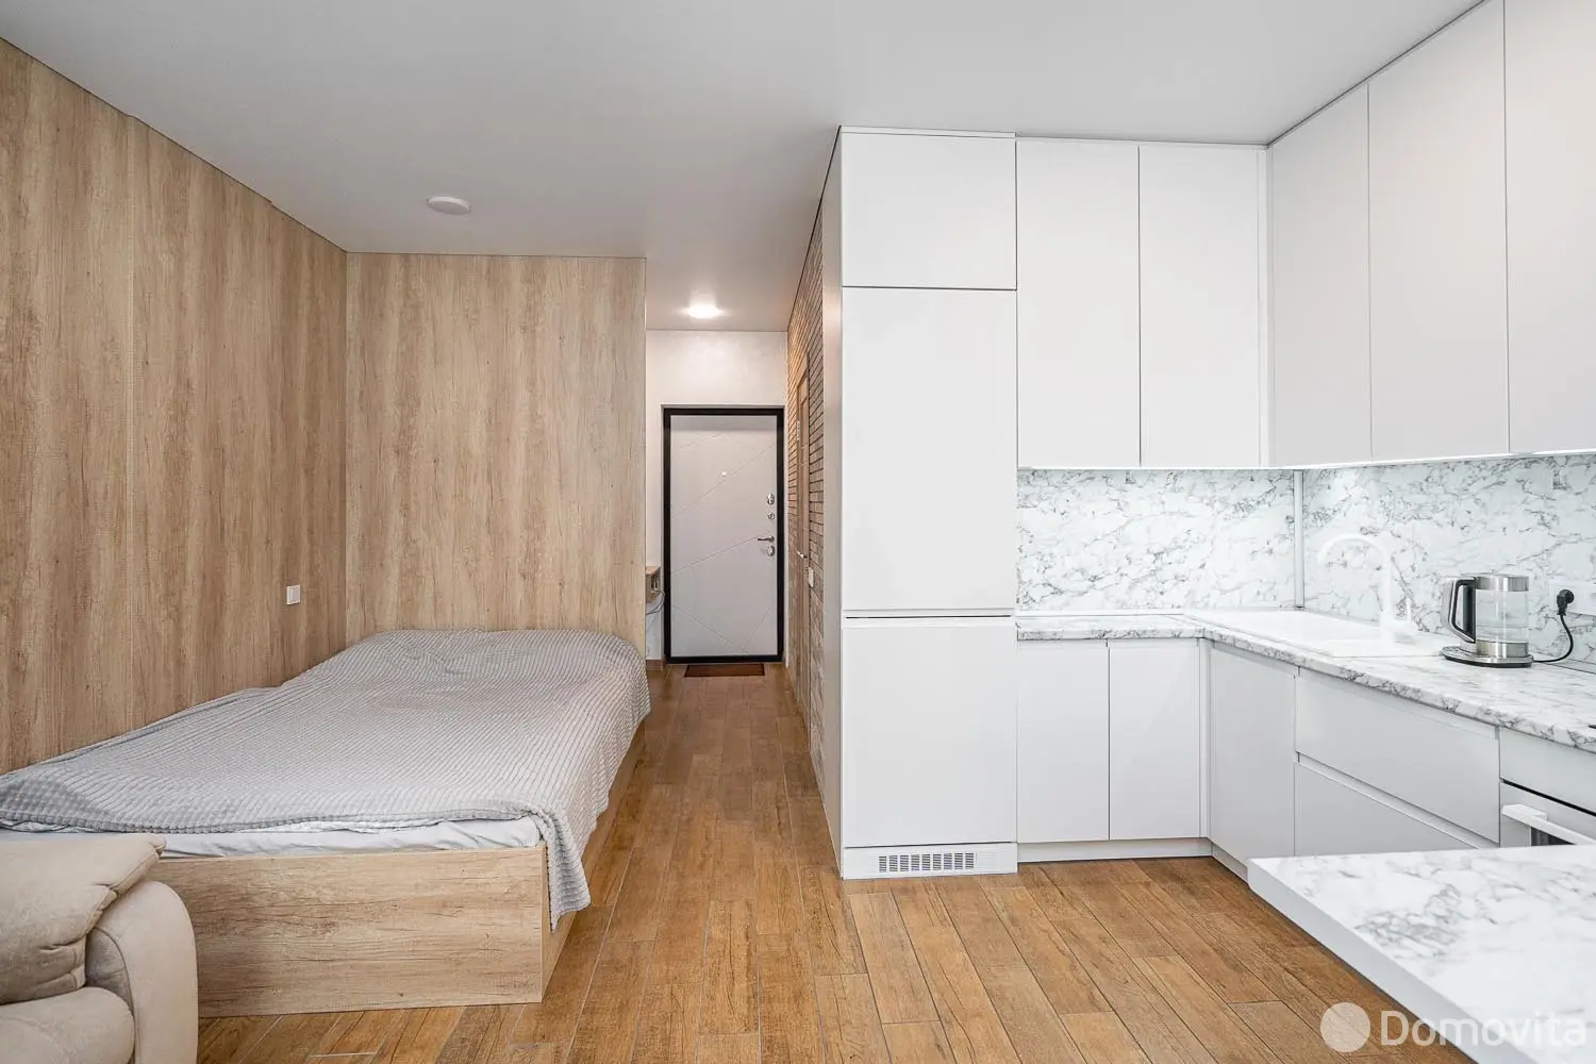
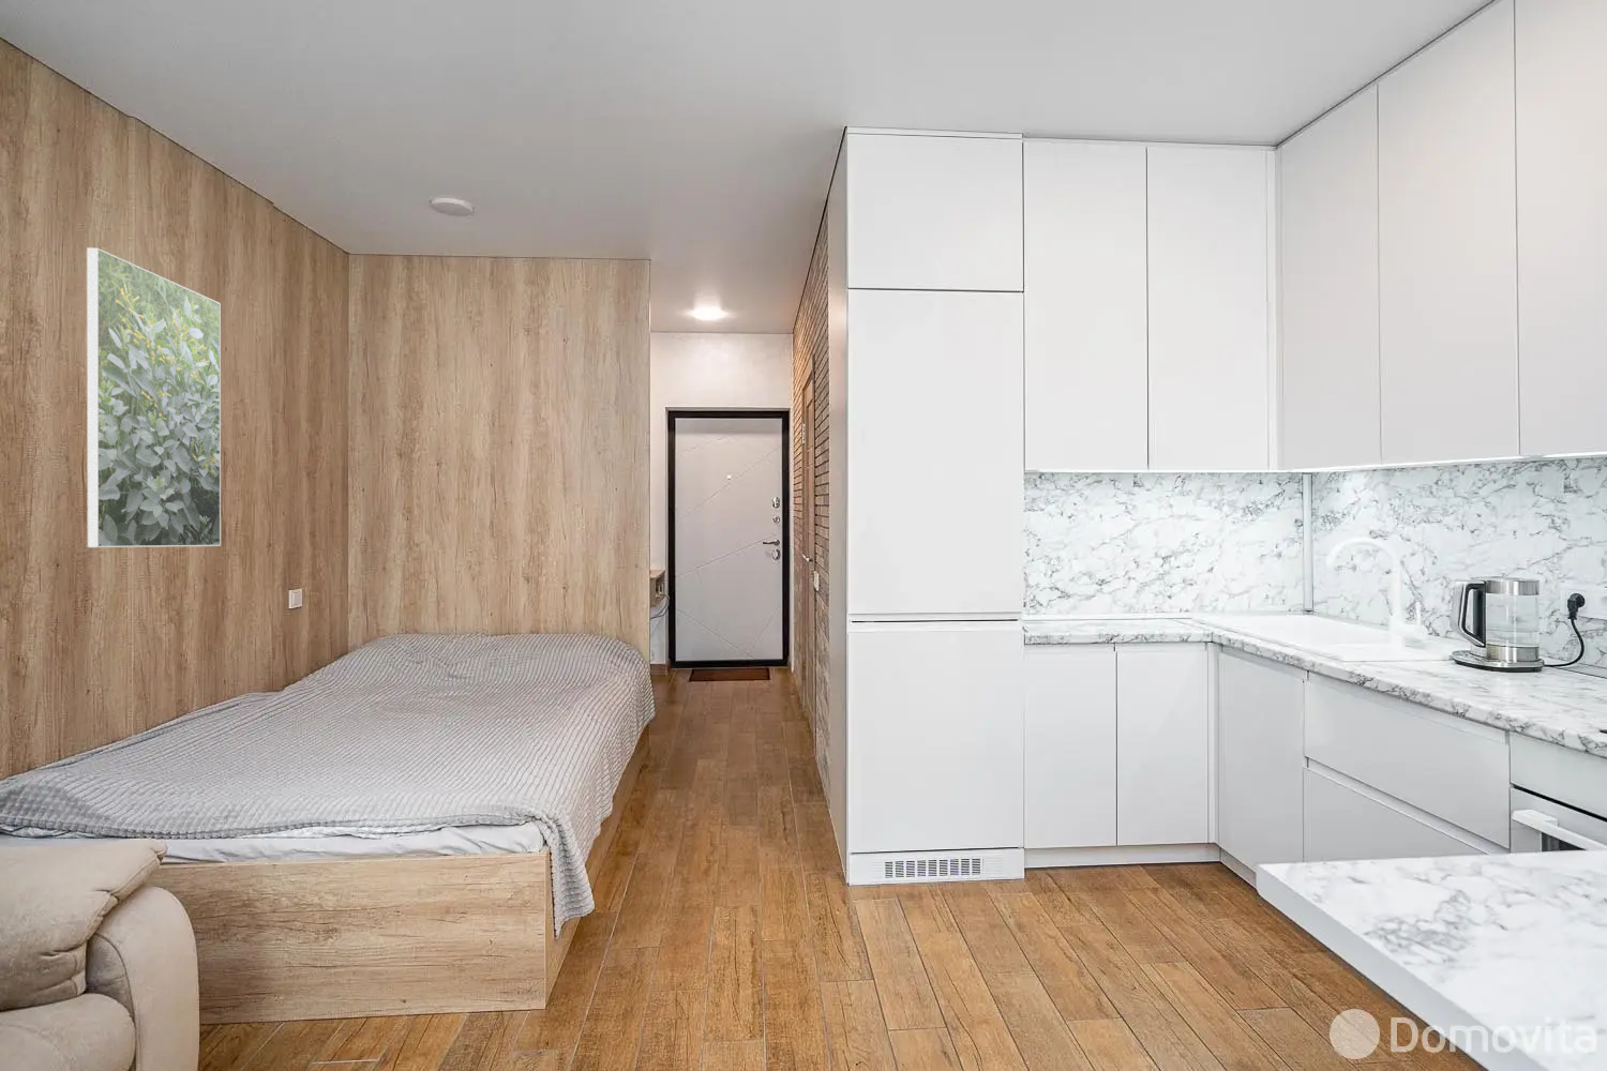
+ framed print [86,246,221,549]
